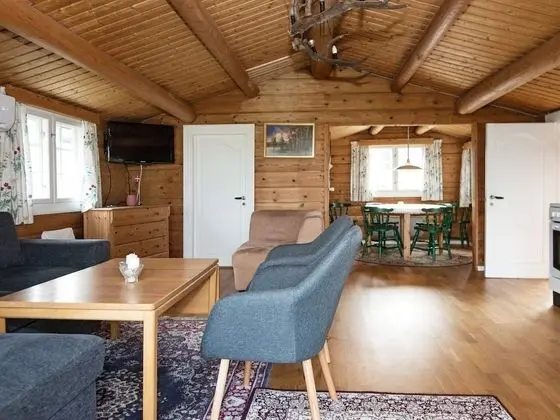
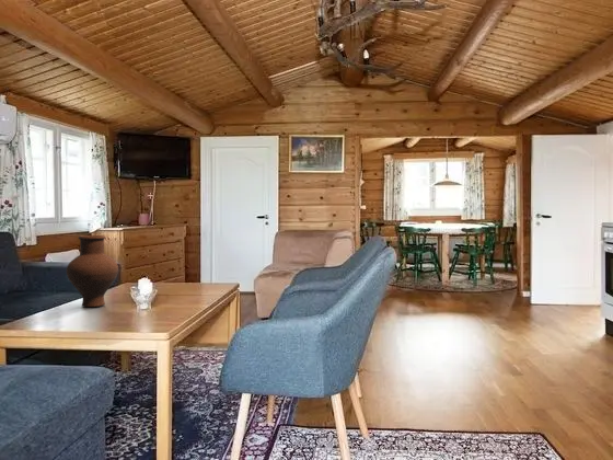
+ vase [66,234,119,308]
